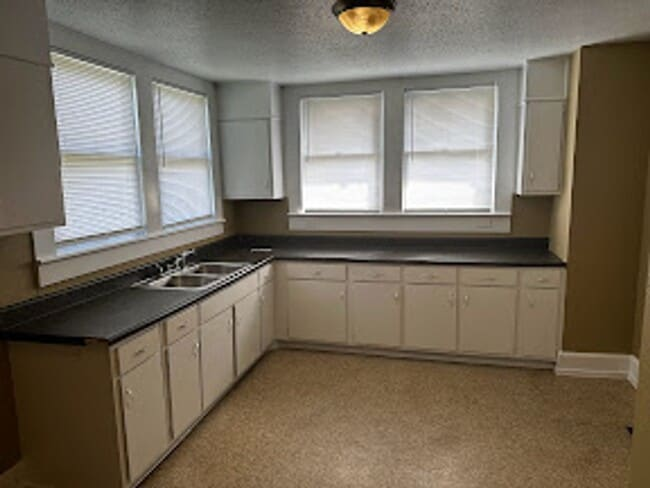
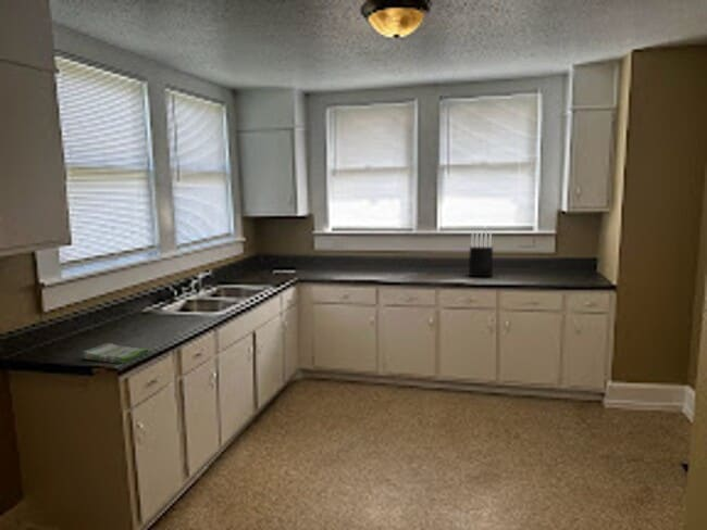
+ knife block [468,231,494,278]
+ dish towel [80,342,150,365]
